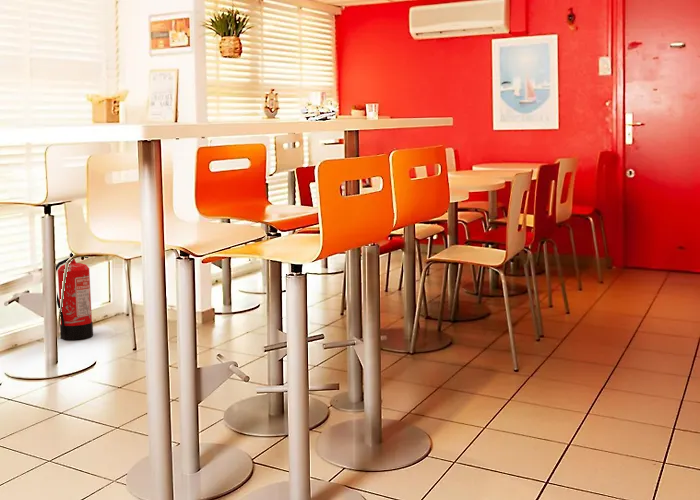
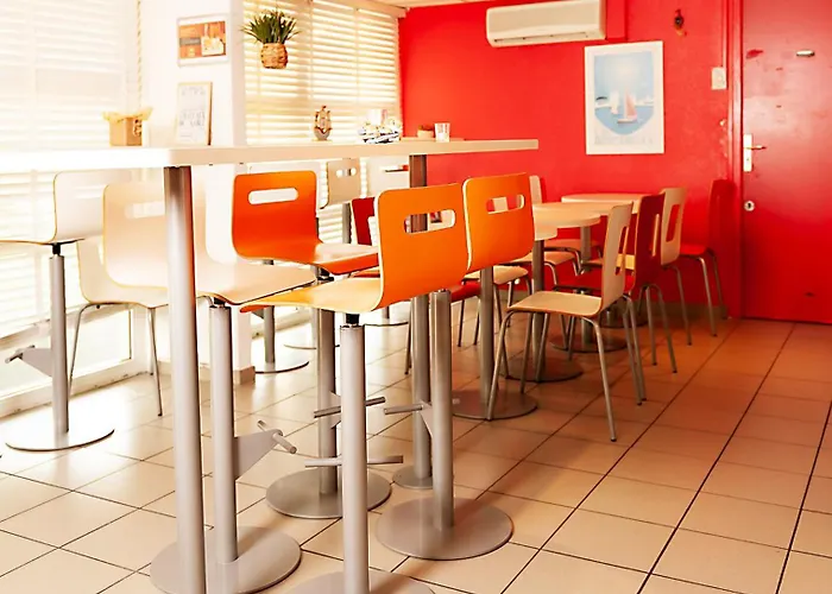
- fire extinguisher [55,252,94,341]
